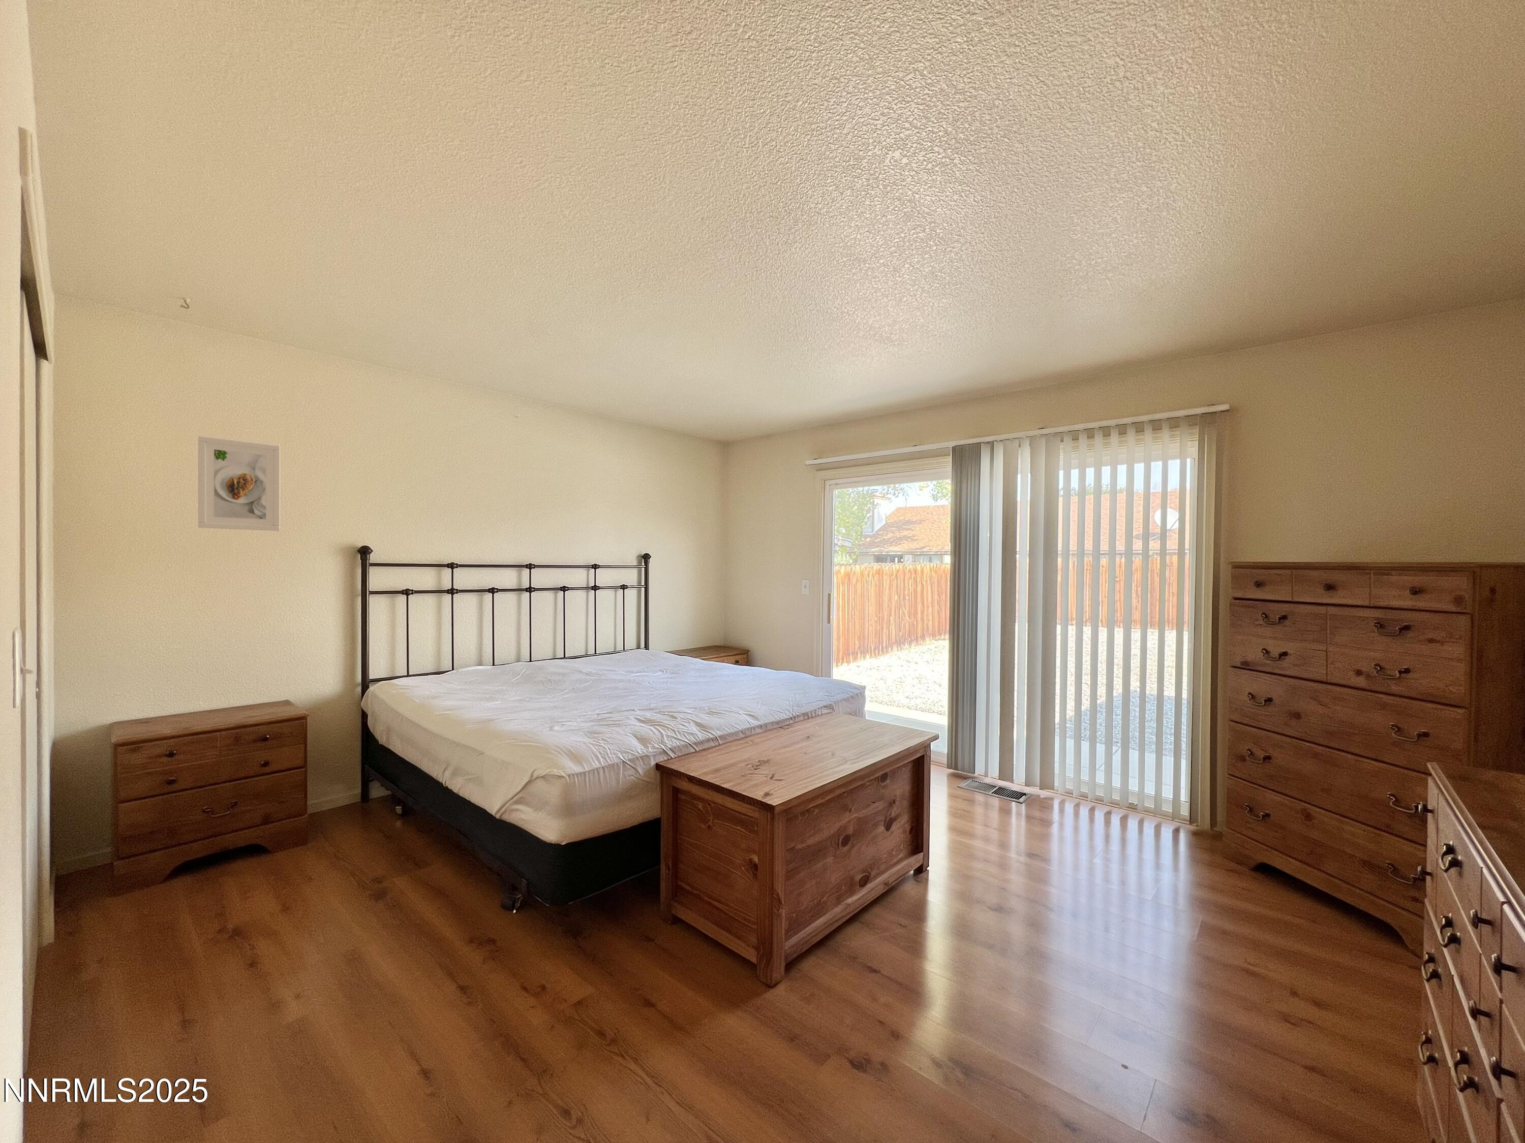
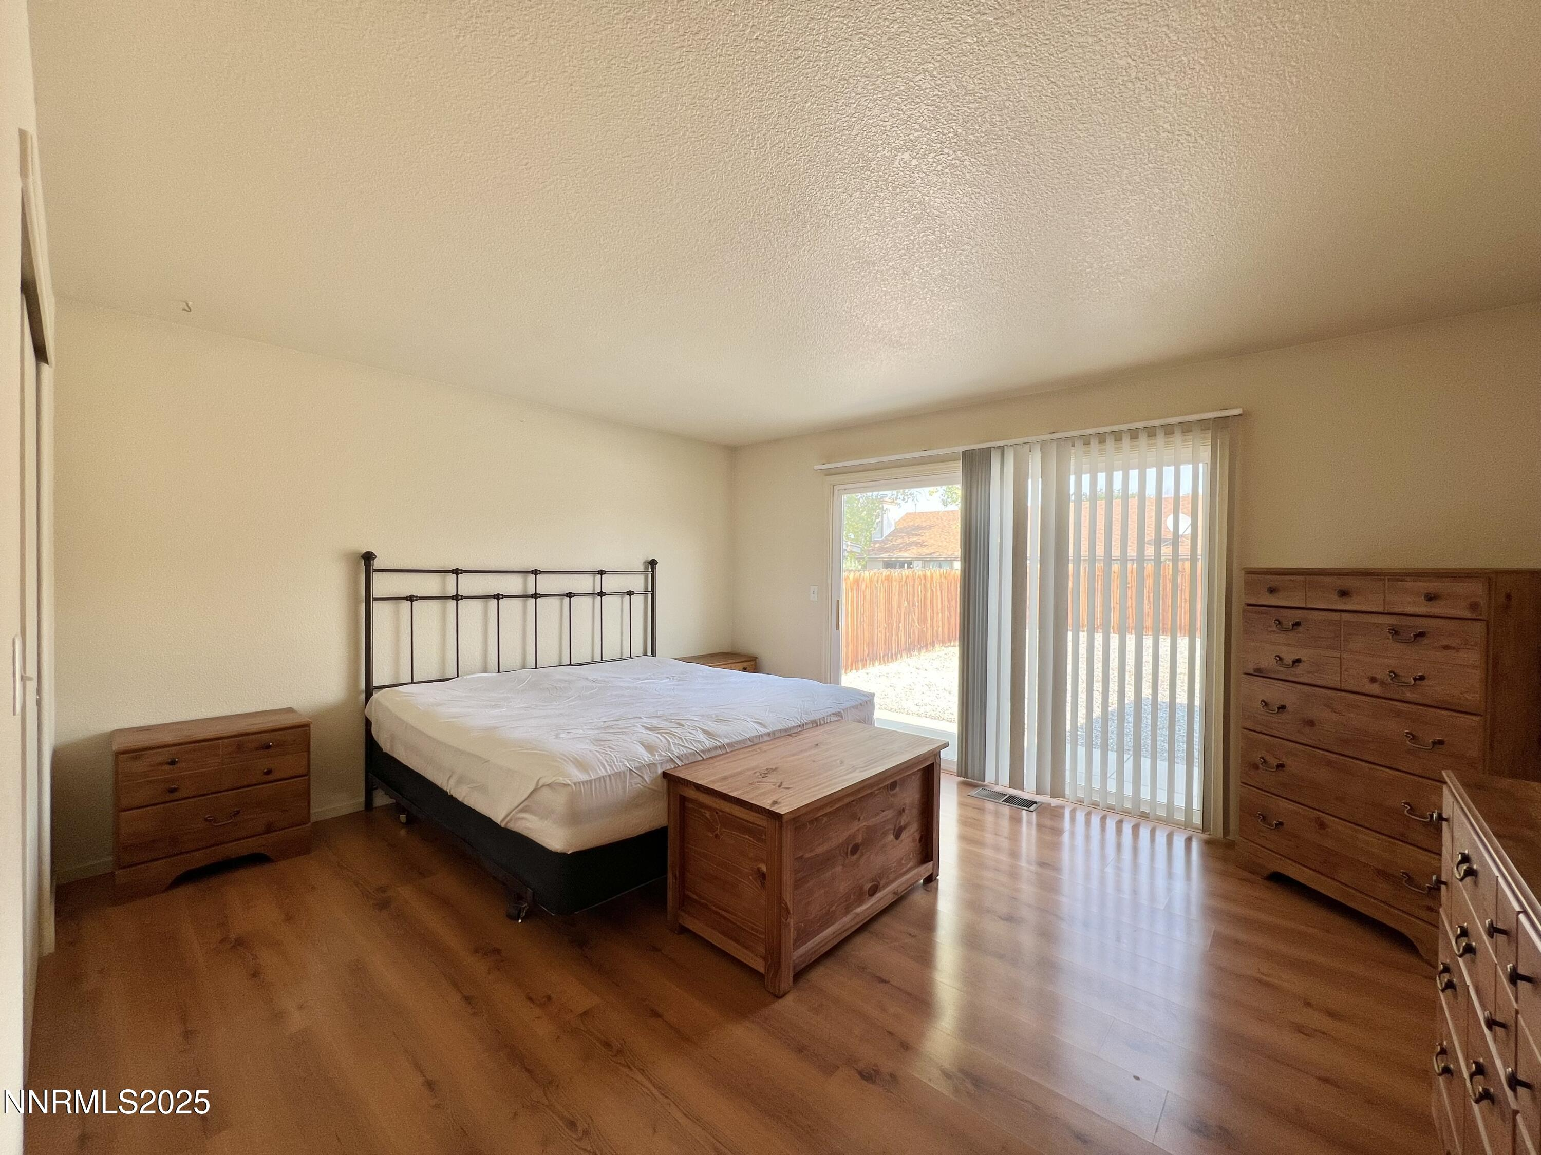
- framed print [198,436,281,532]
